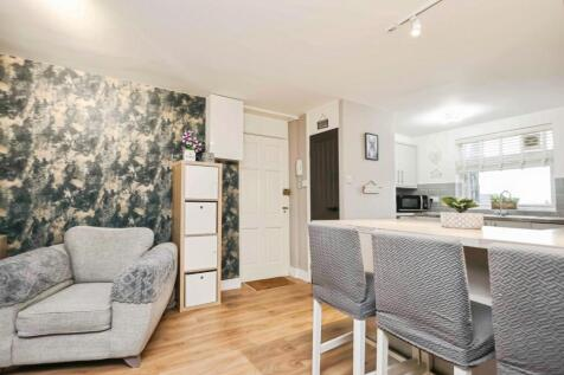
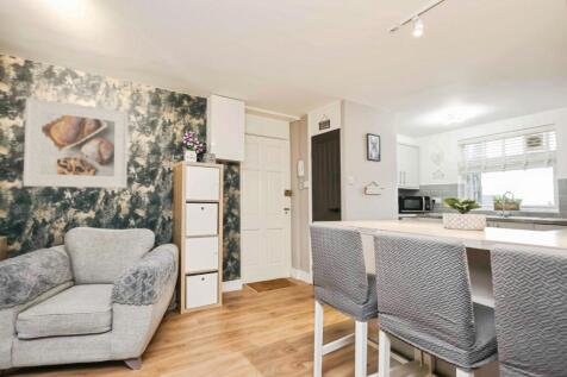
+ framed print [23,96,129,189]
